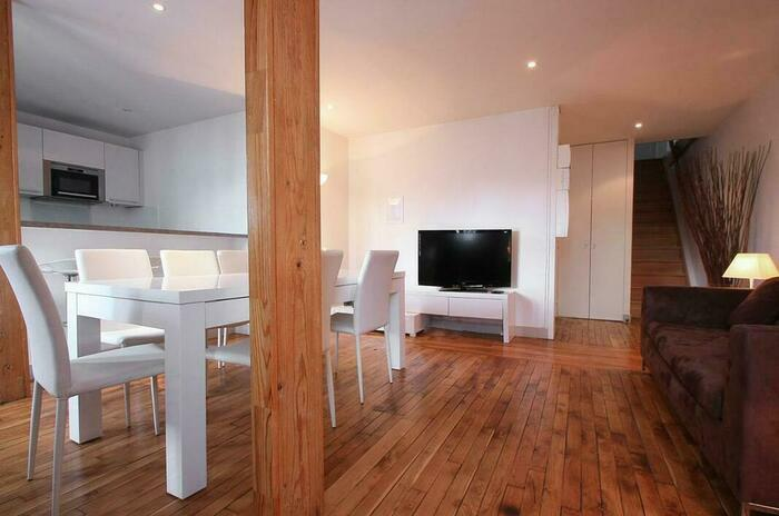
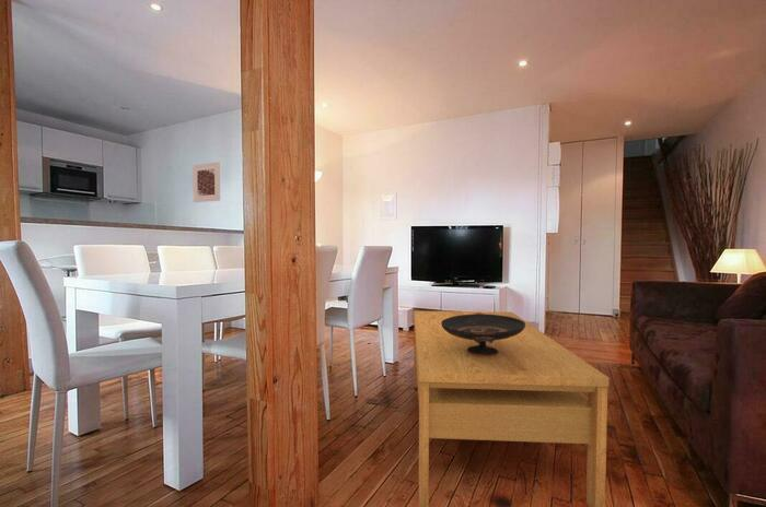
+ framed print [192,161,221,203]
+ decorative bowl [441,313,525,356]
+ coffee table [413,309,611,507]
